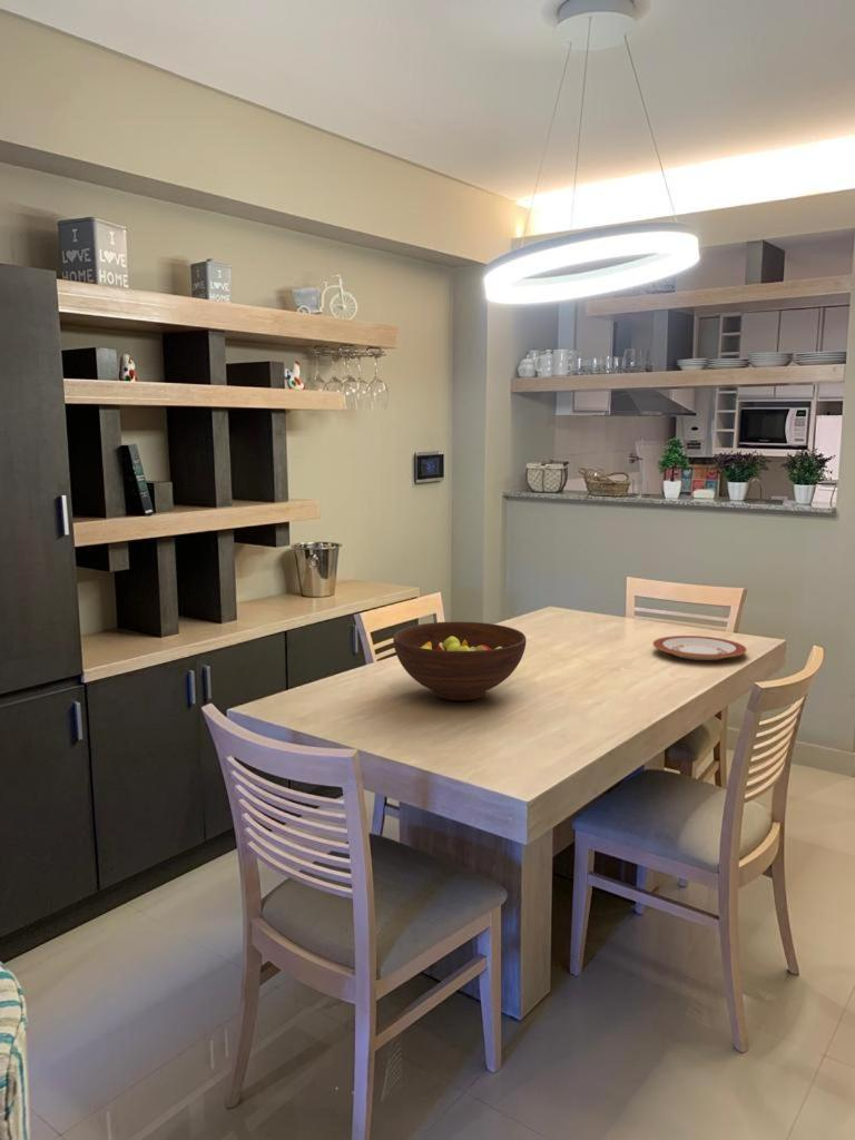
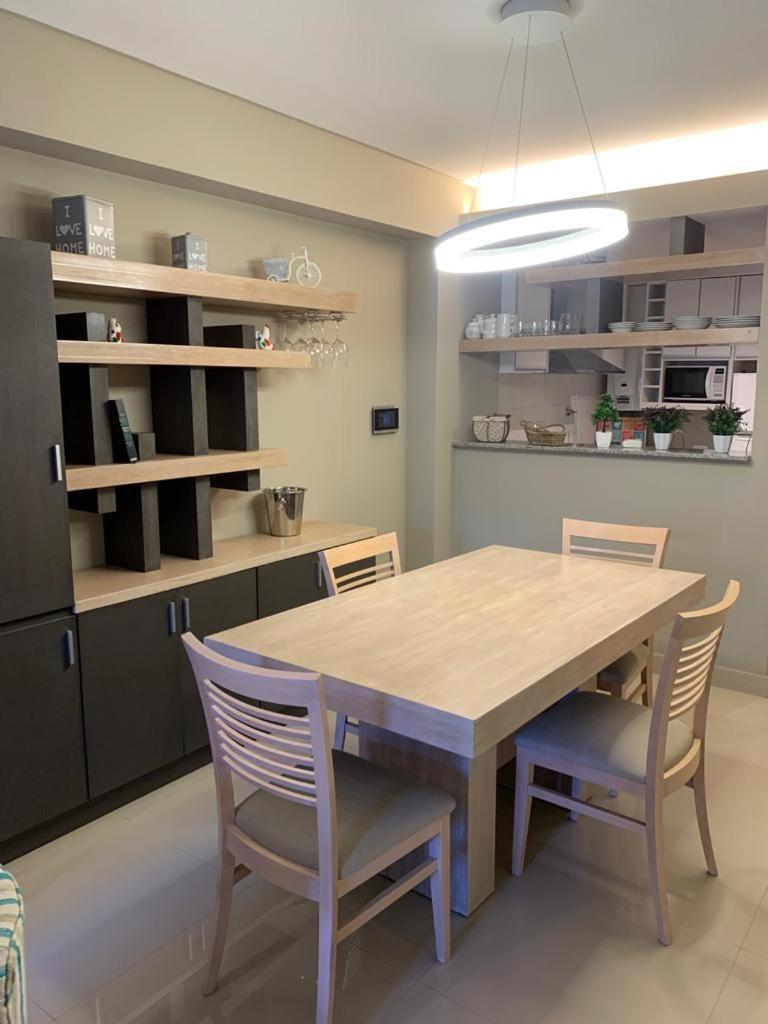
- fruit bowl [392,620,528,701]
- plate [651,635,748,661]
